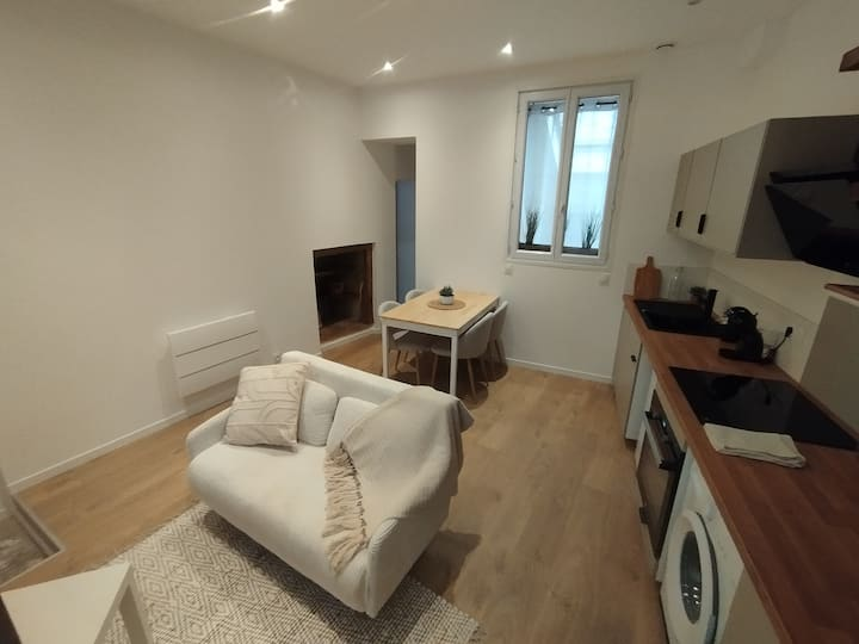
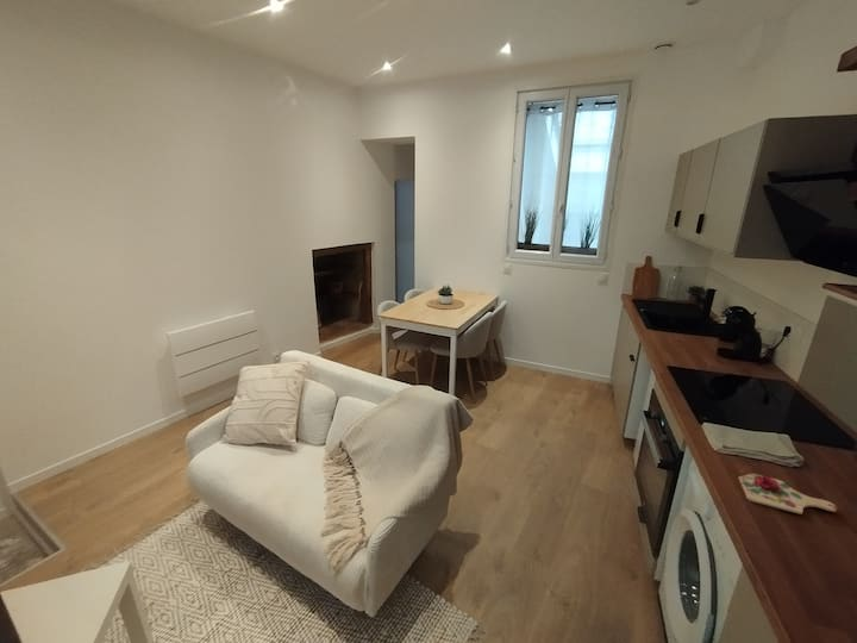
+ cutting board [738,469,838,516]
